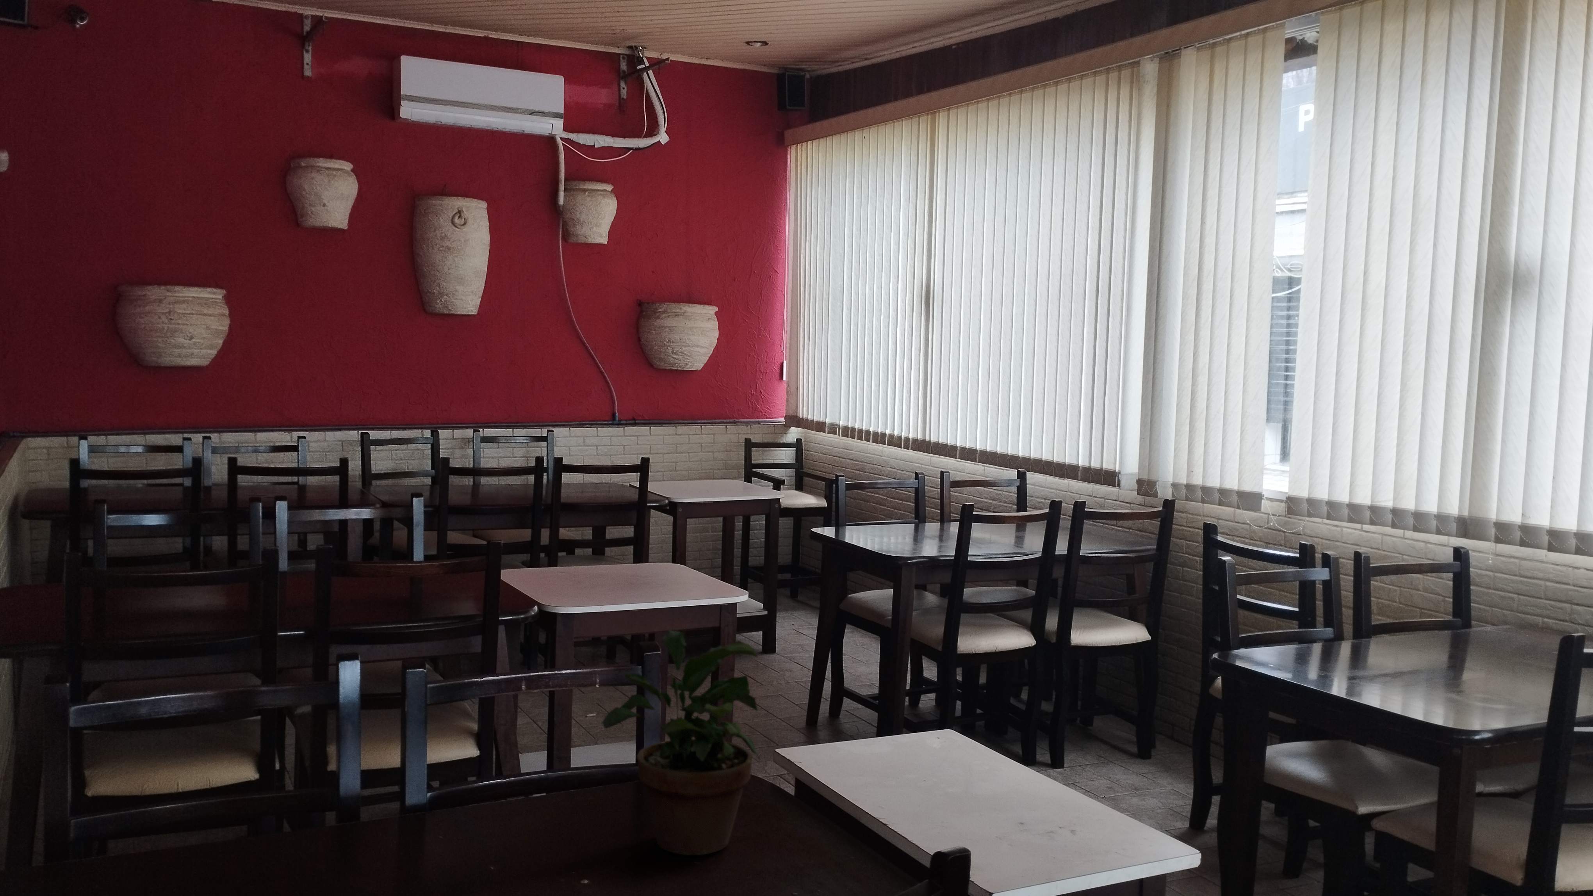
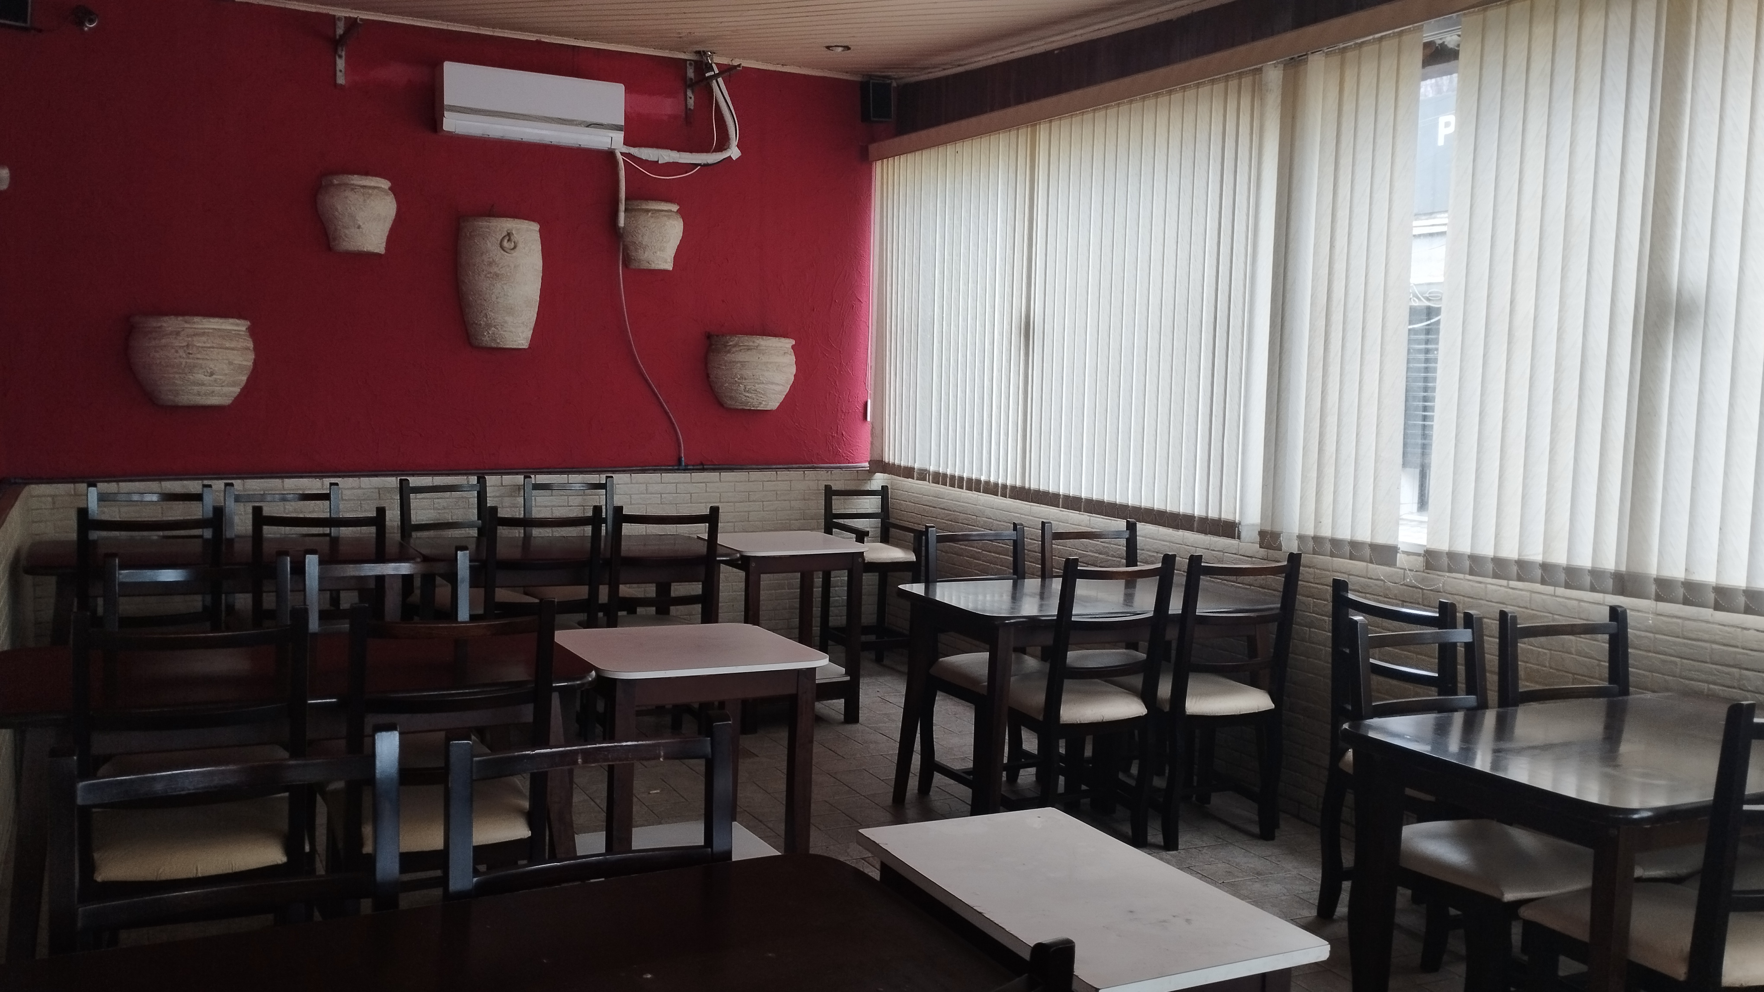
- potted plant [602,630,760,856]
